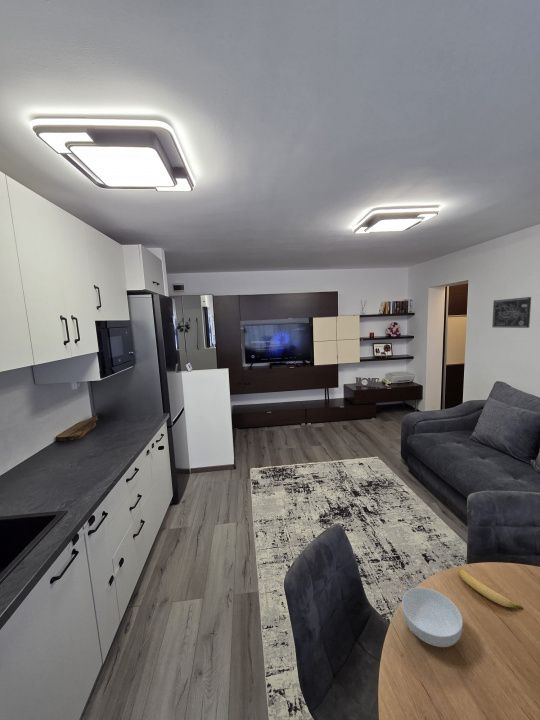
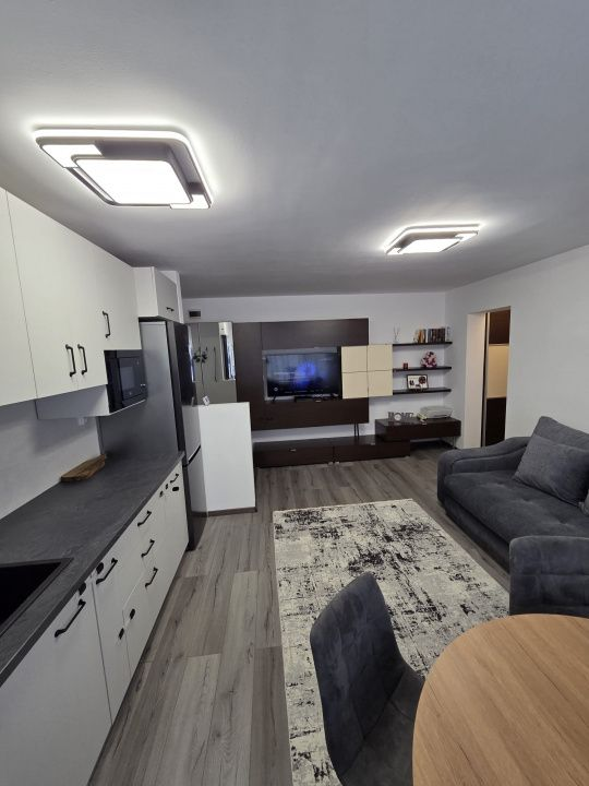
- wall art [491,296,532,329]
- cereal bowl [401,586,464,648]
- banana [457,568,524,610]
